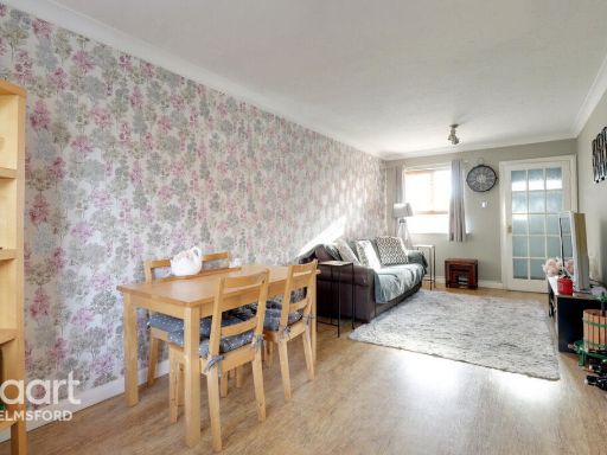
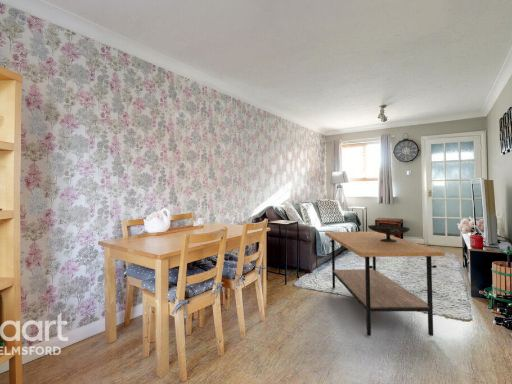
+ coffee table [324,231,446,337]
+ decorative bowl [367,224,411,242]
